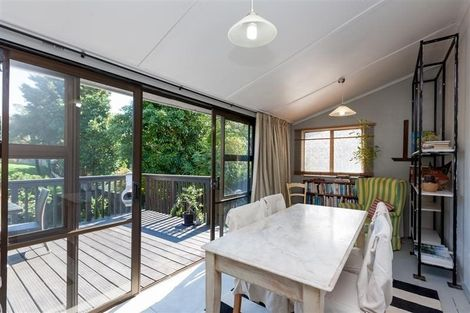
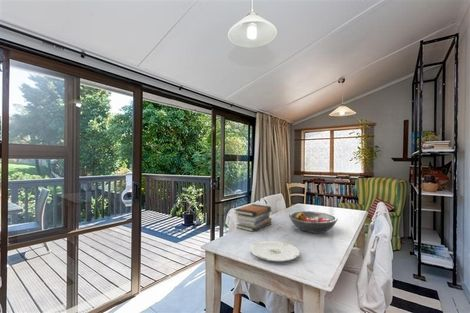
+ fruit bowl [288,210,339,234]
+ plate [249,240,301,263]
+ book stack [233,203,273,233]
